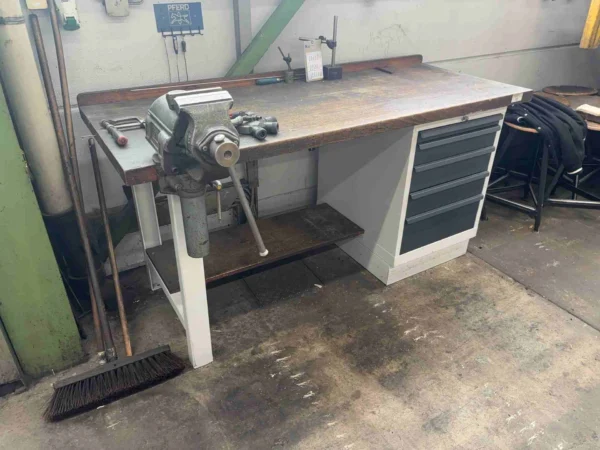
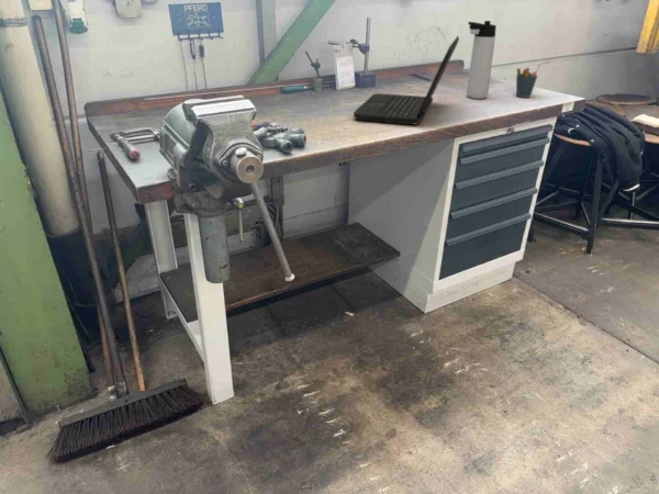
+ pen holder [515,63,541,99]
+ thermos bottle [466,20,498,100]
+ laptop [353,35,460,125]
